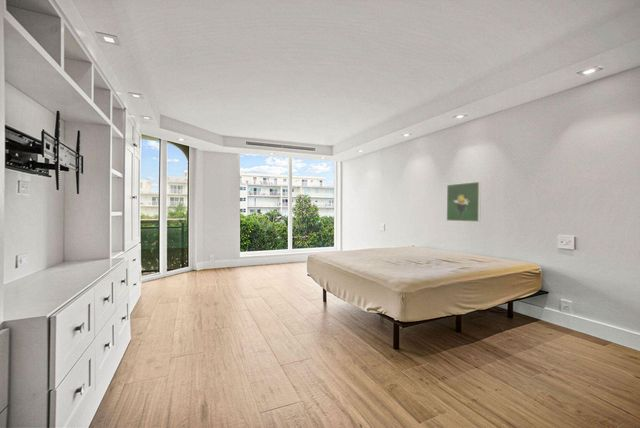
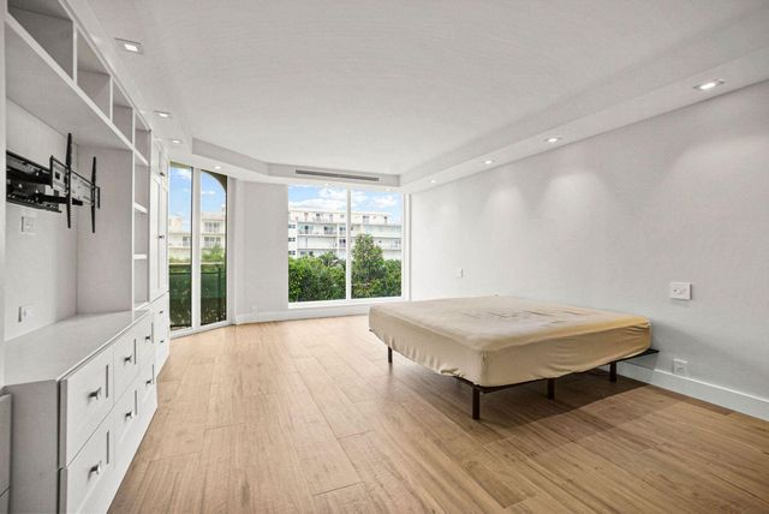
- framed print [446,181,482,223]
